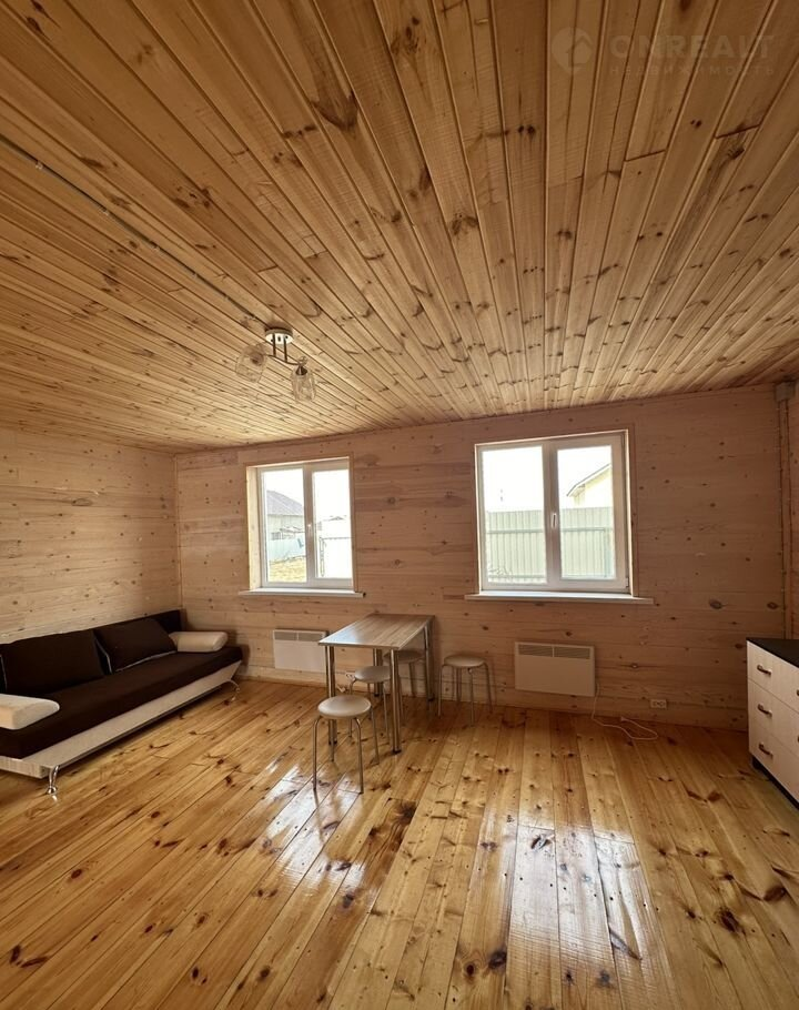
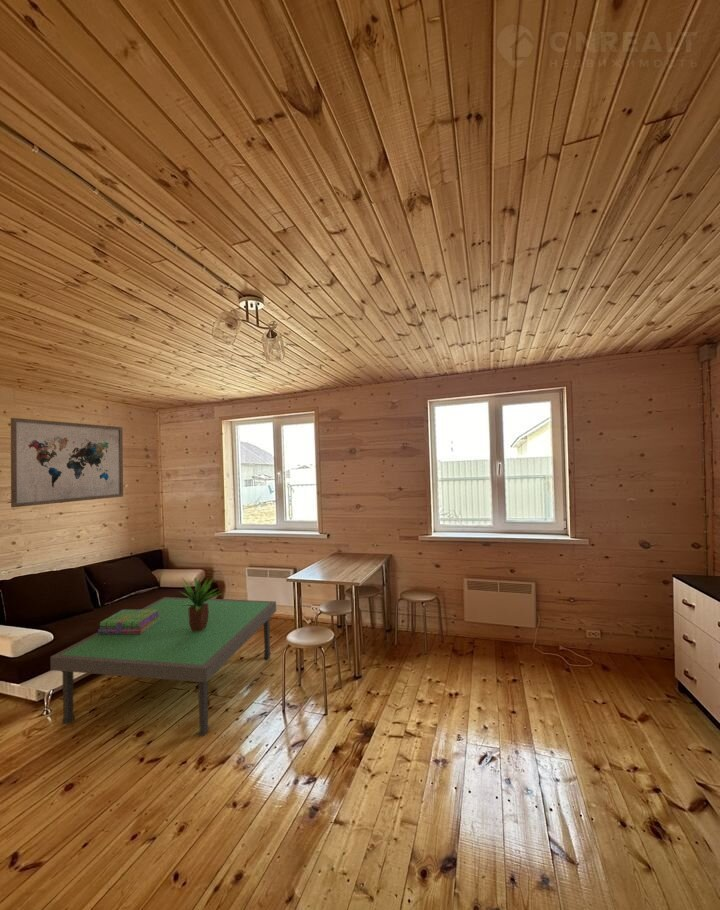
+ potted plant [179,576,226,632]
+ coffee table [49,596,277,737]
+ wall art [10,417,124,508]
+ stack of books [97,608,161,634]
